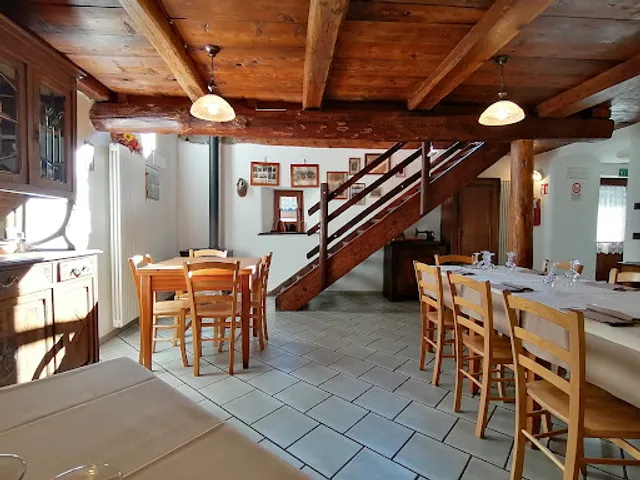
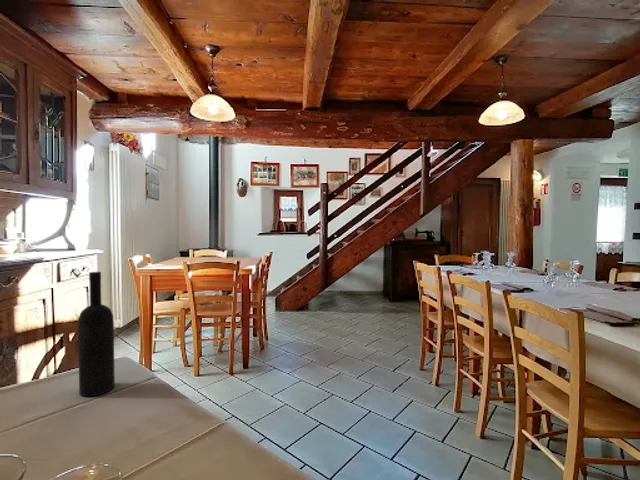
+ wine bottle [77,271,116,397]
